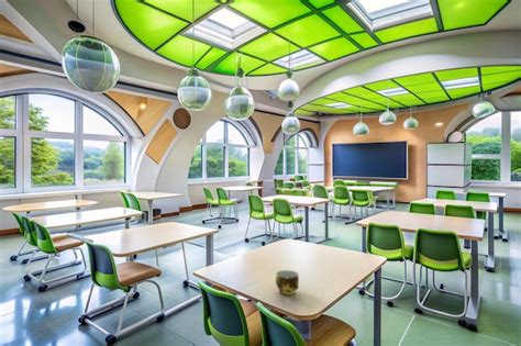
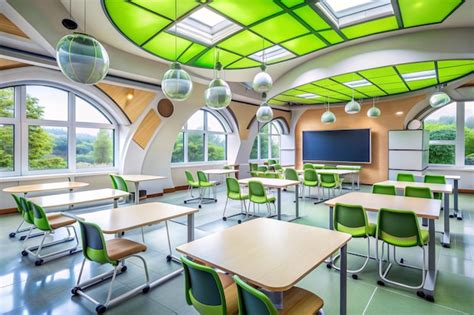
- cup [275,269,300,295]
